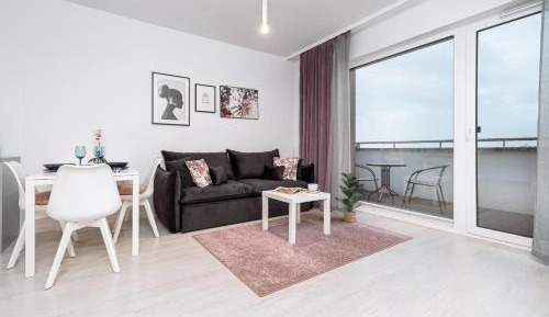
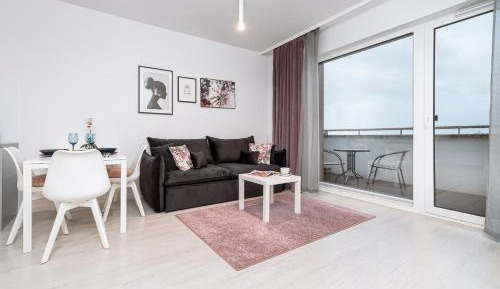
- potted plant [334,172,366,223]
